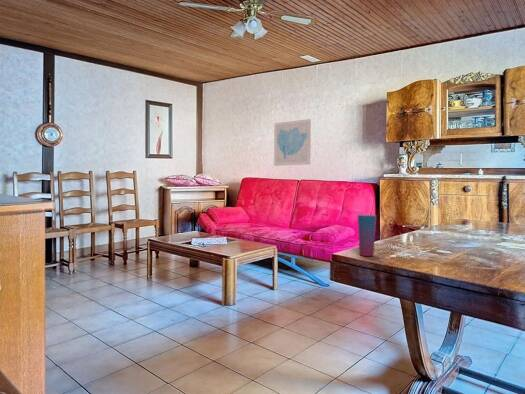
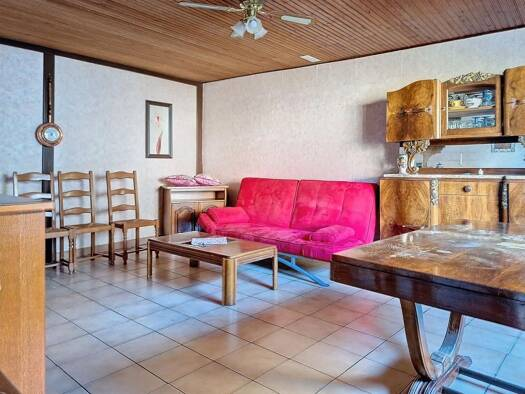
- wall art [273,118,312,167]
- cup [357,214,377,257]
